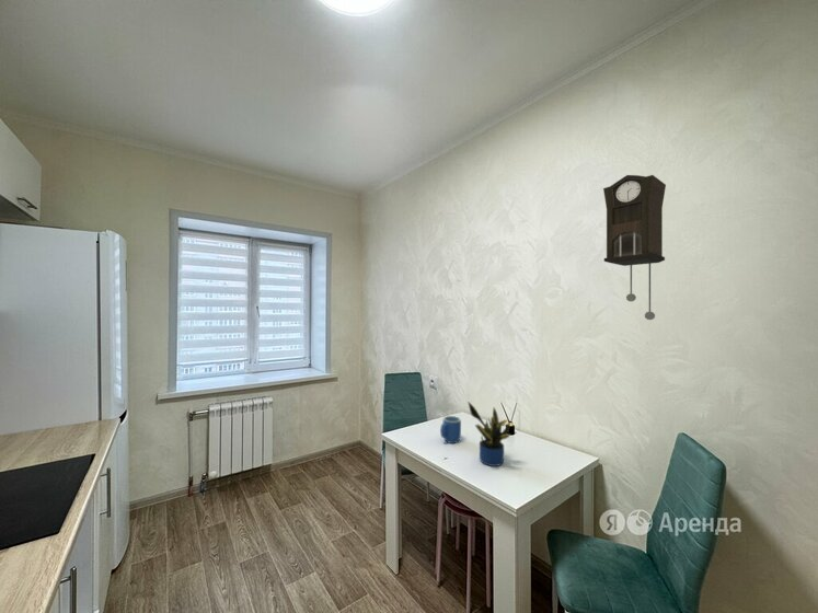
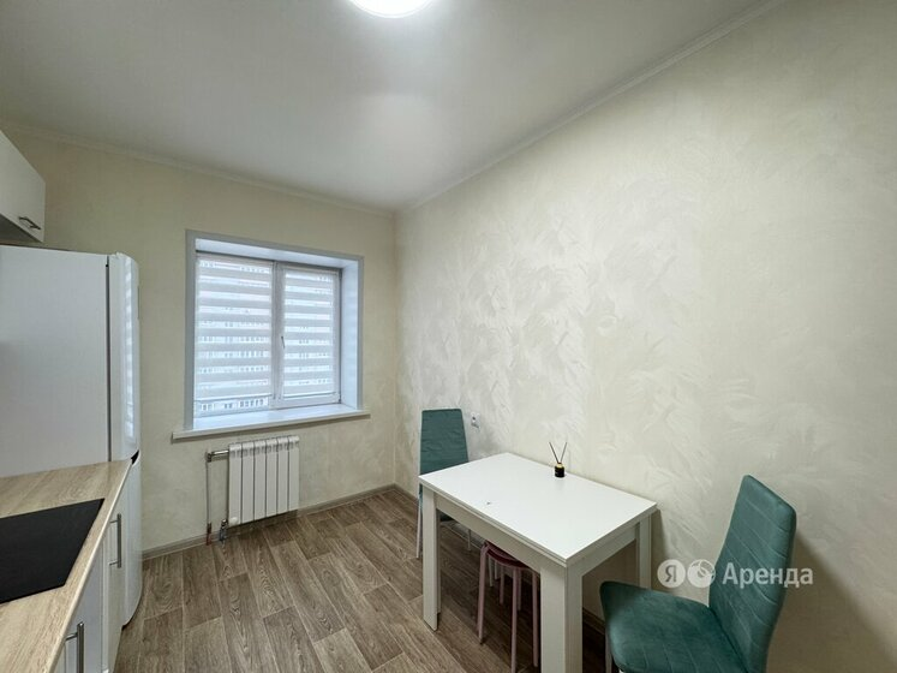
- pendulum clock [602,174,667,321]
- mug [439,415,462,444]
- potted plant [468,401,511,467]
